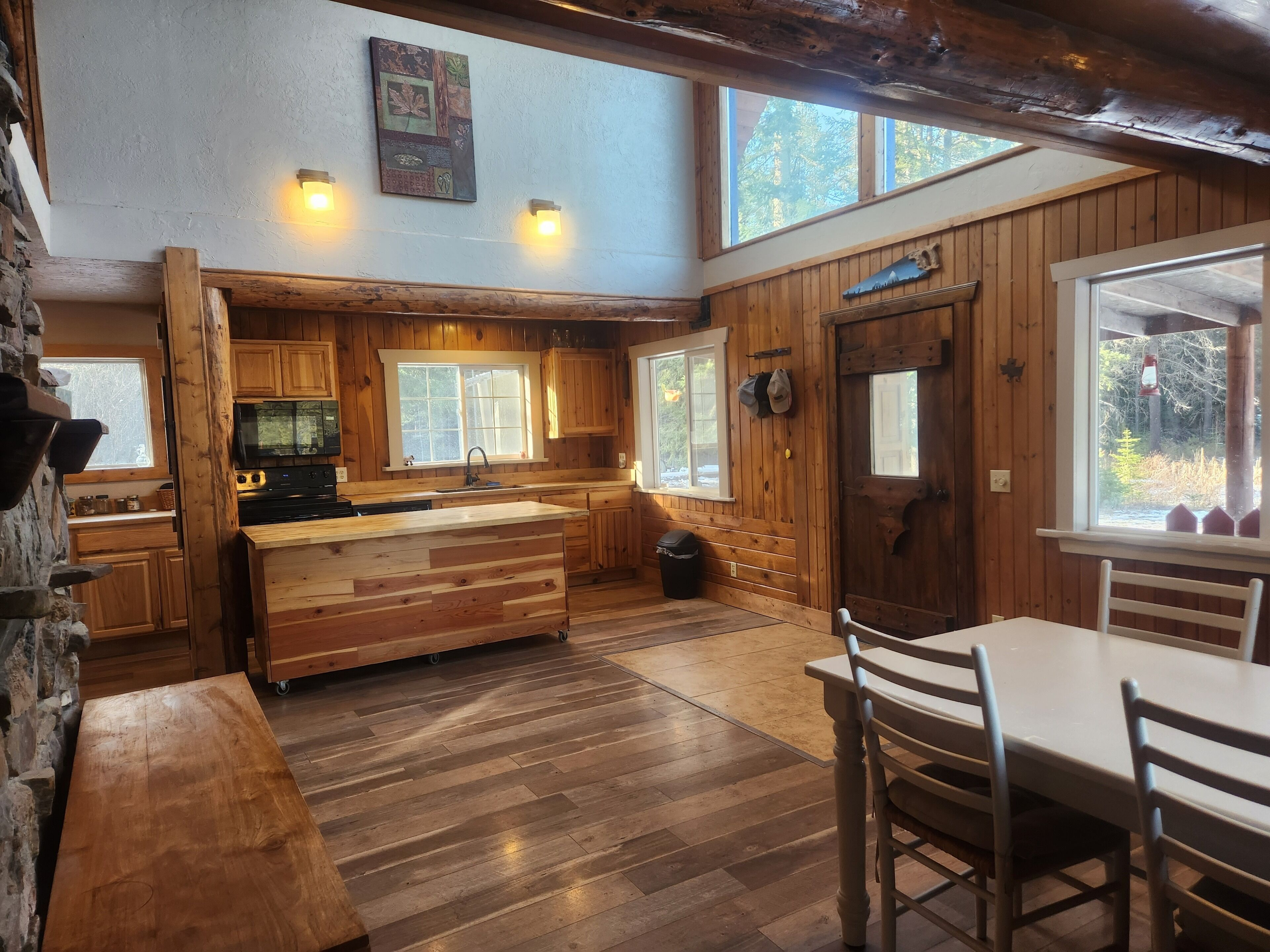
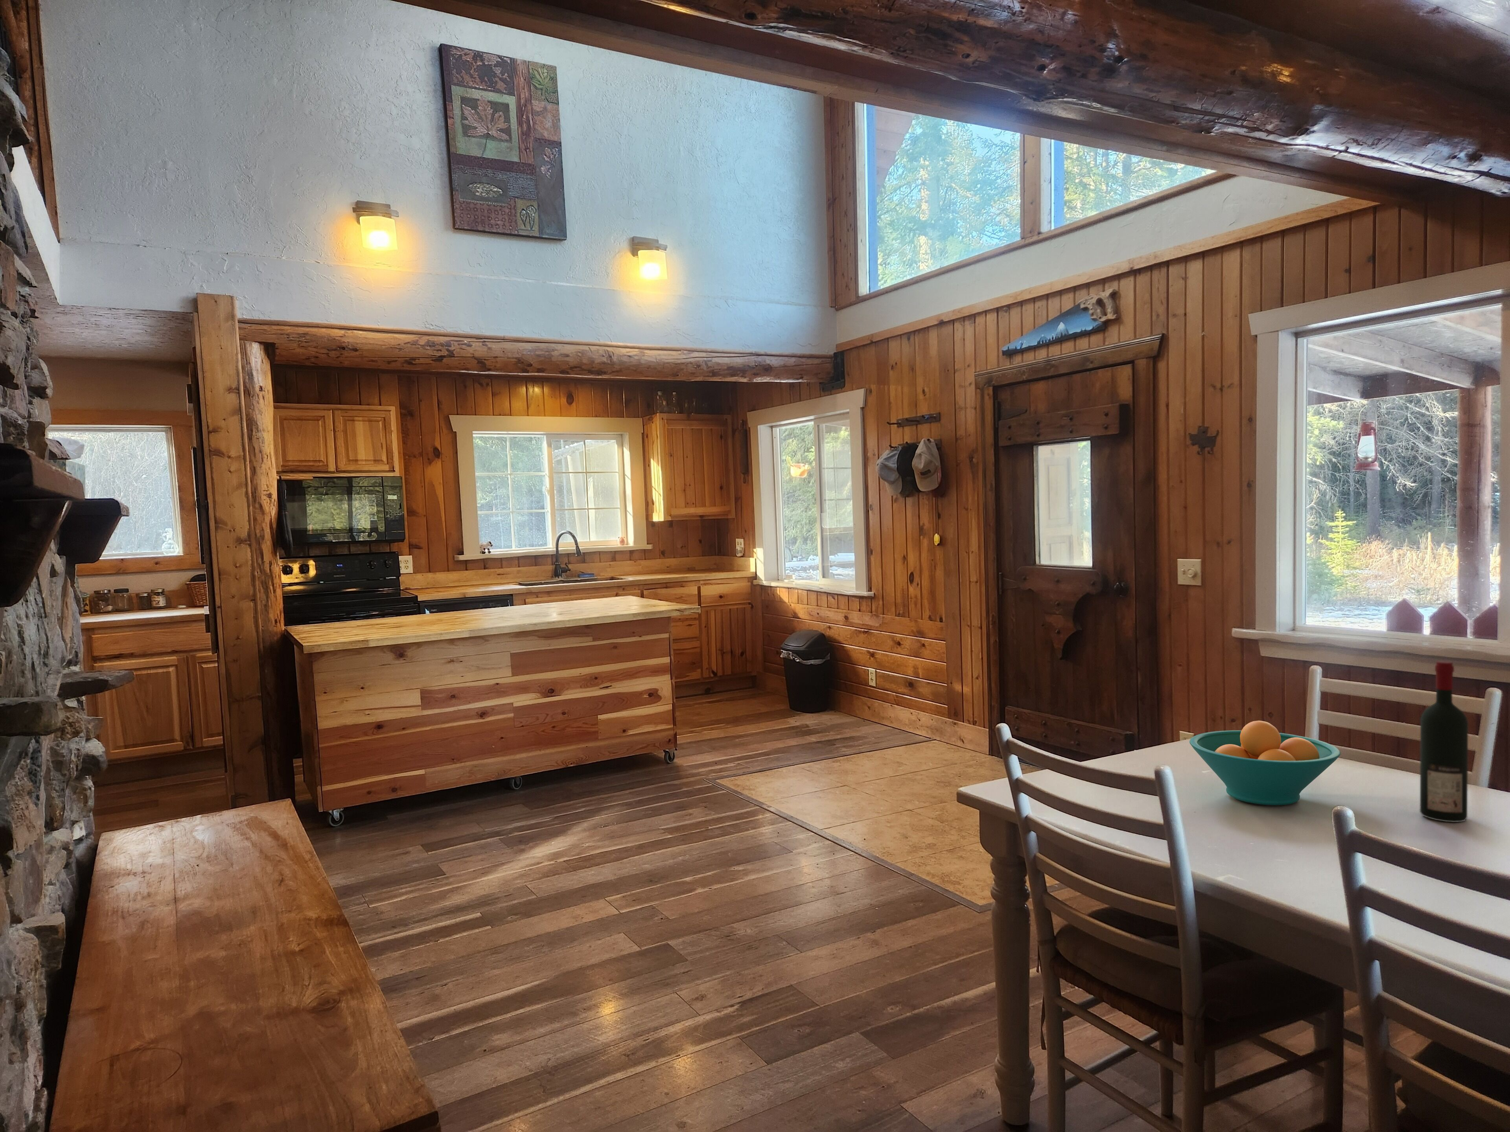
+ alcohol [1420,661,1468,823]
+ fruit bowl [1189,721,1341,806]
